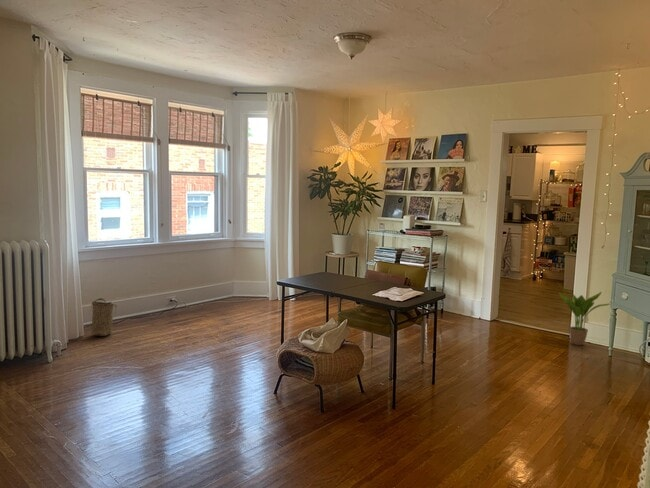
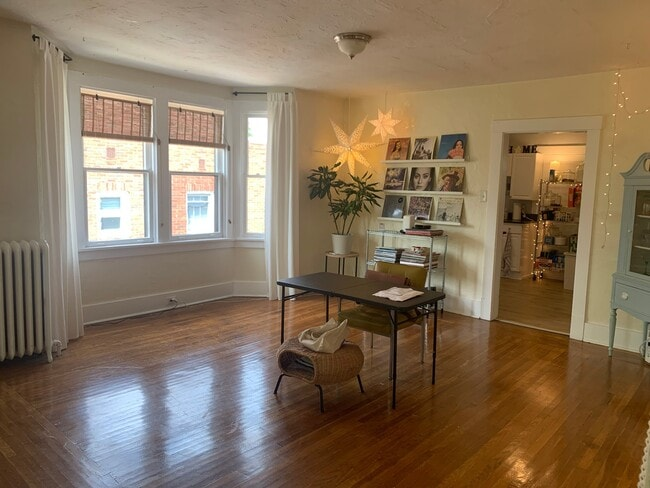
- potted plant [556,281,611,346]
- basket [89,297,118,337]
